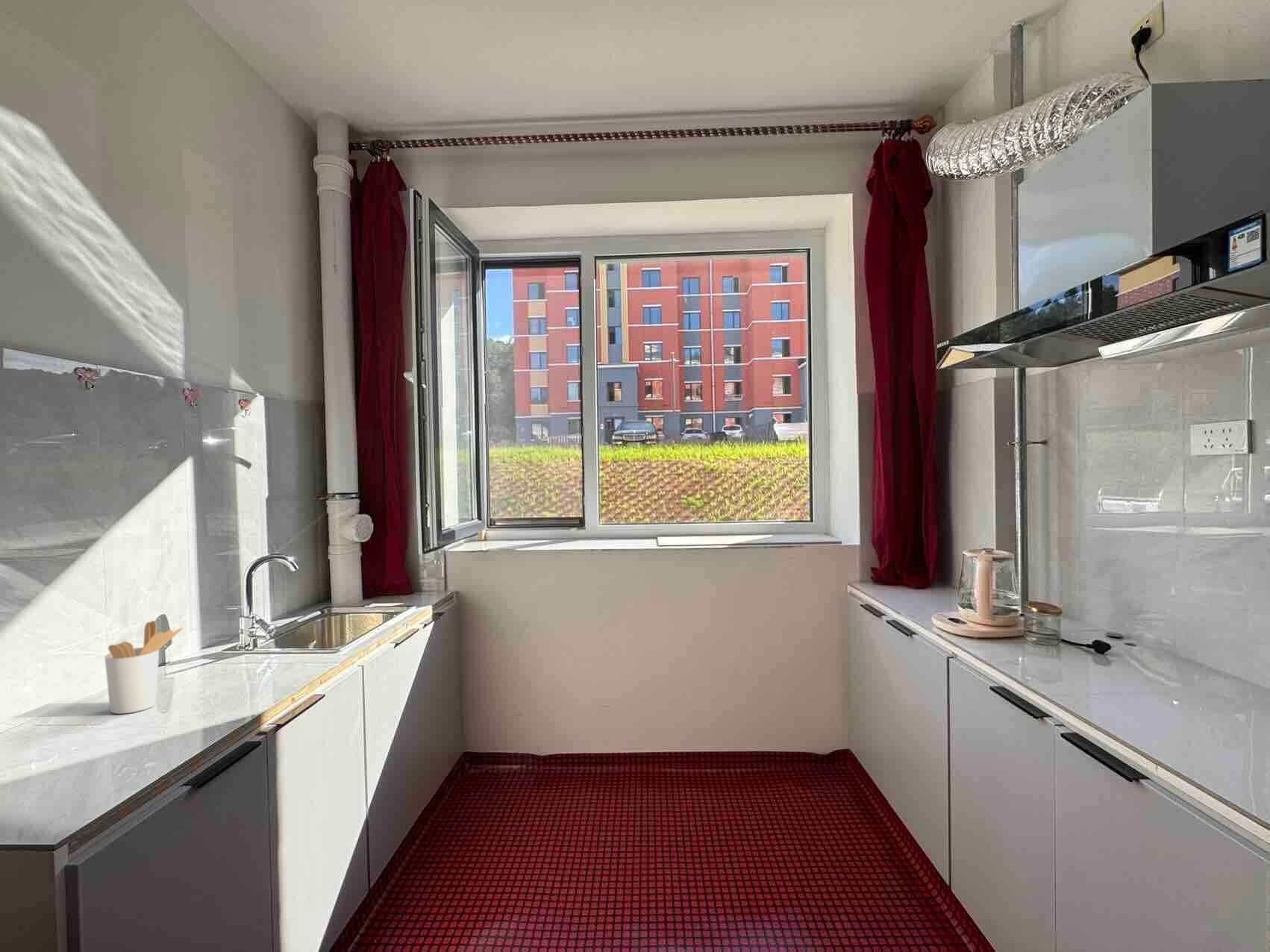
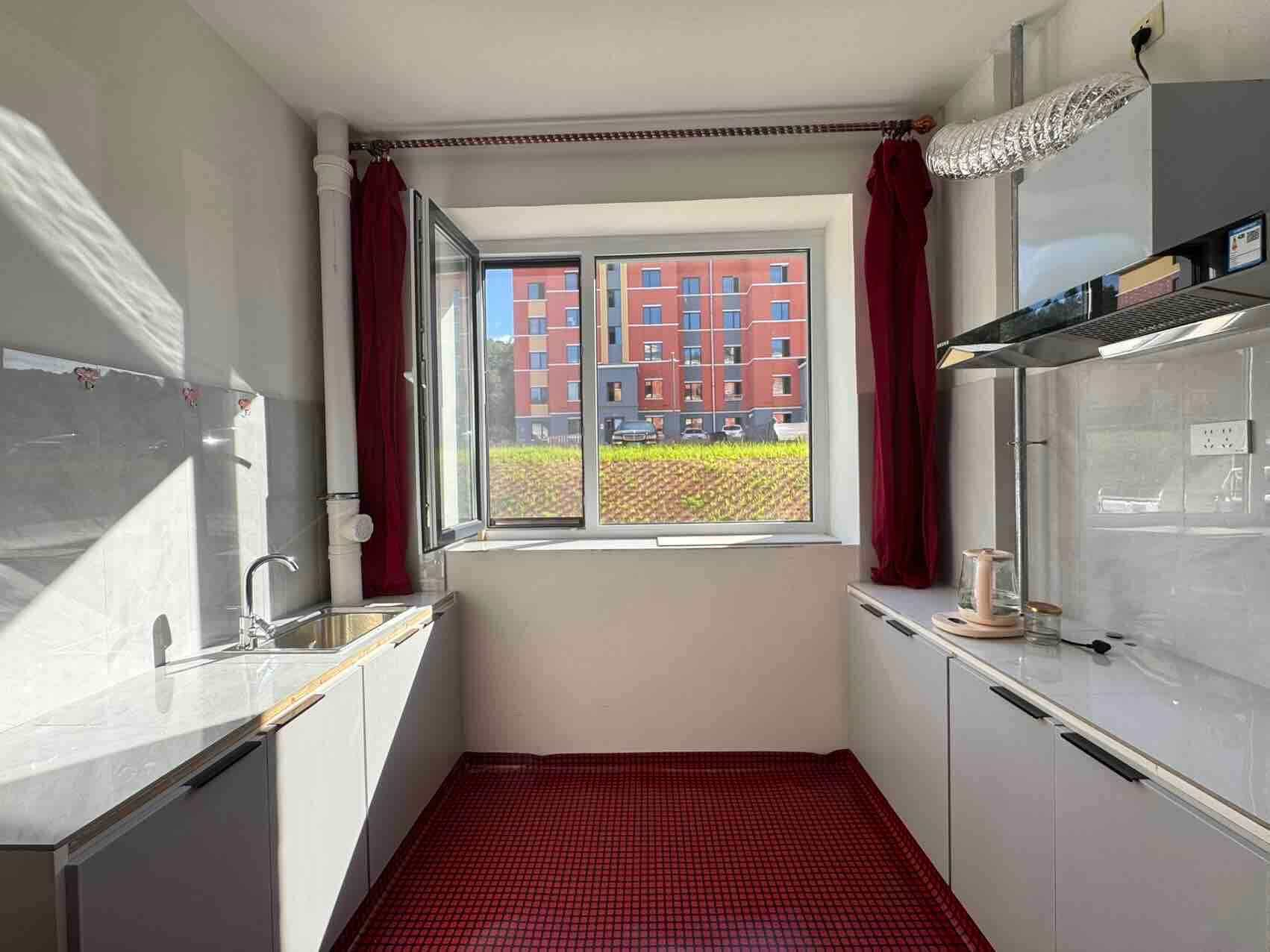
- utensil holder [104,620,184,715]
